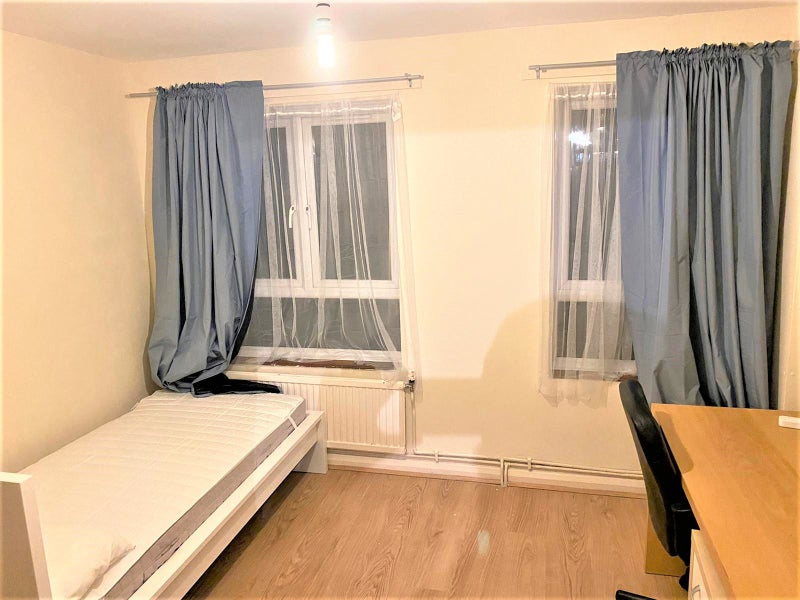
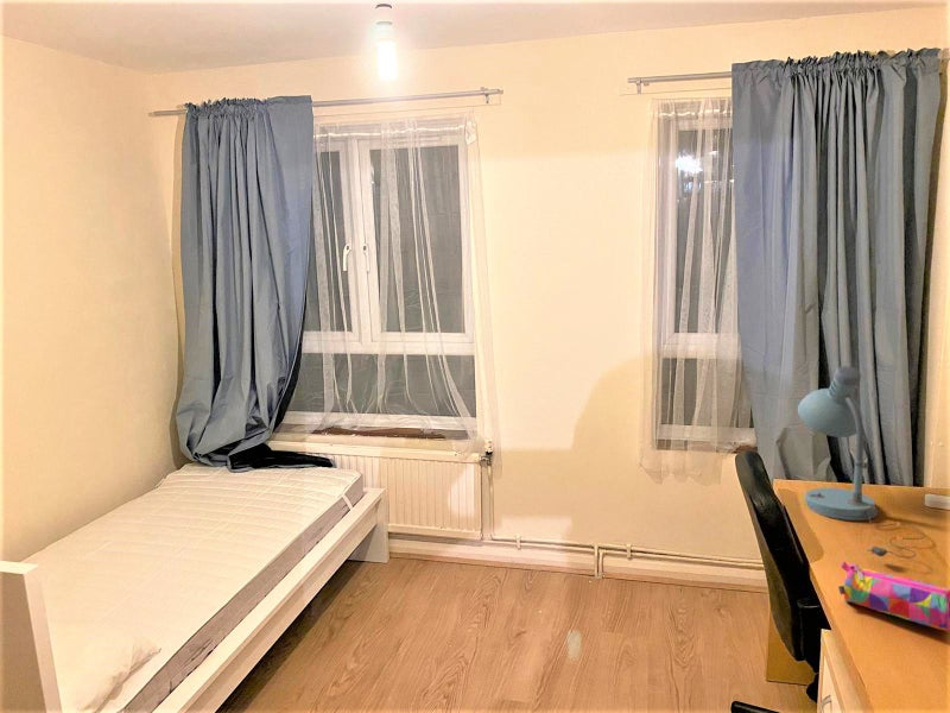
+ desk lamp [797,365,926,559]
+ pencil case [837,560,950,632]
